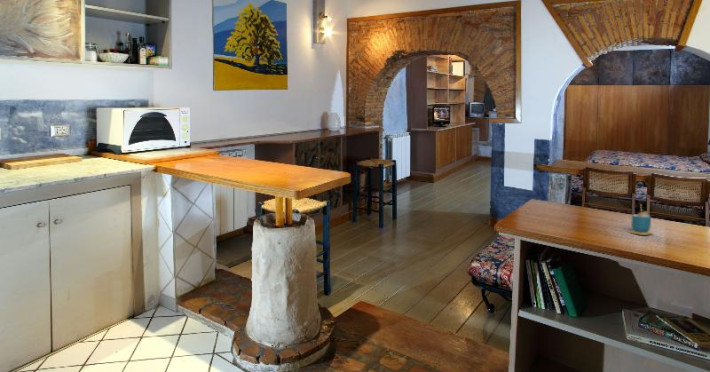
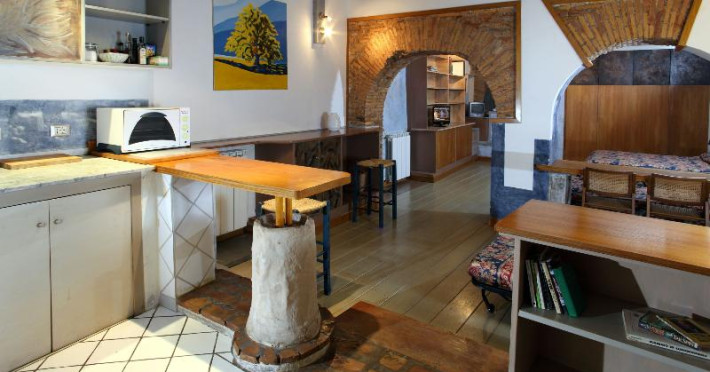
- cup [627,203,654,236]
